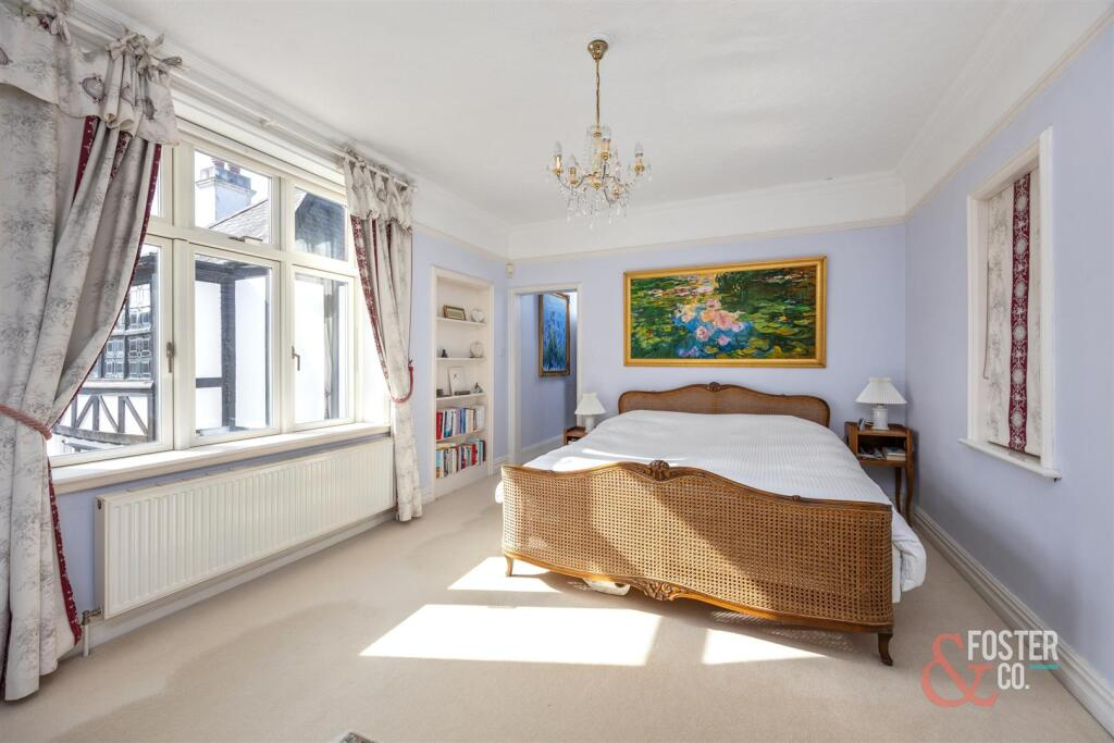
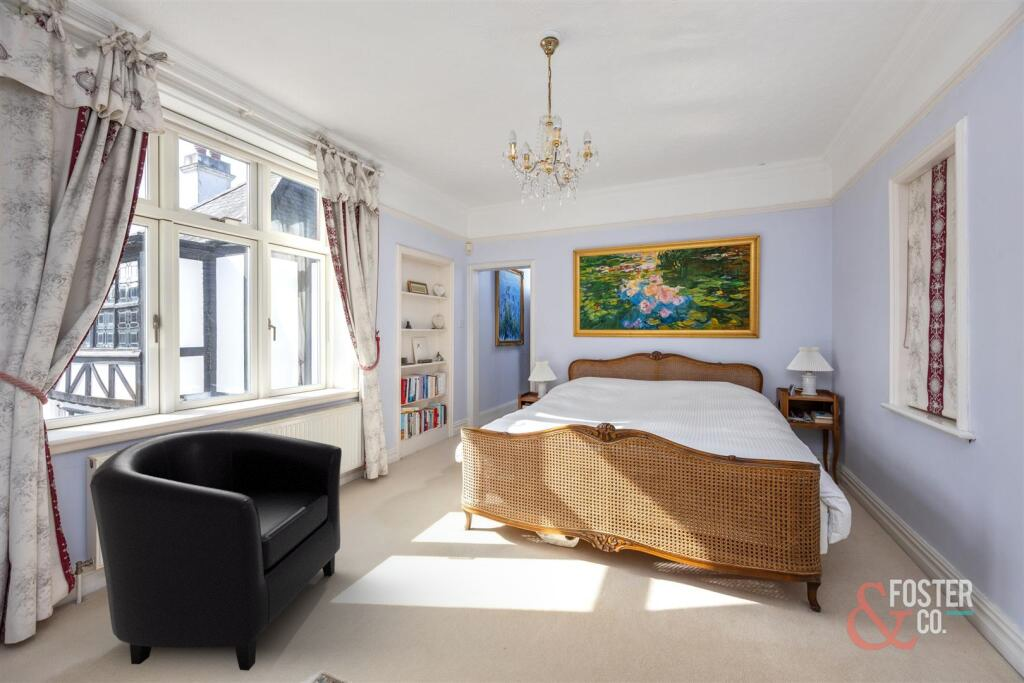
+ chair [89,429,343,672]
